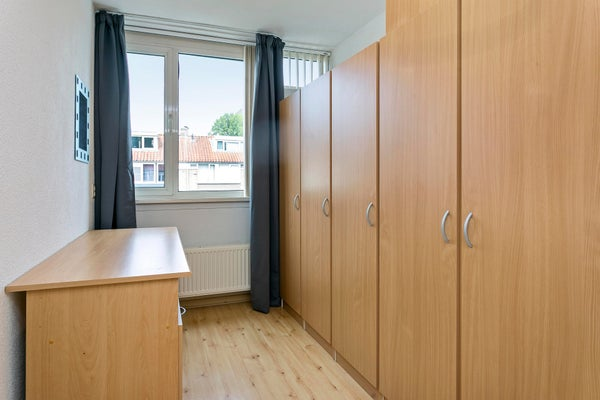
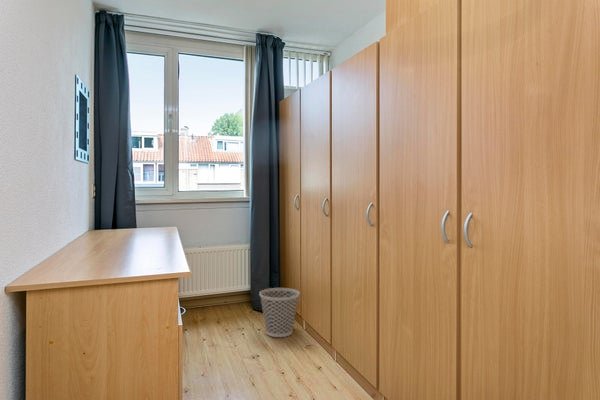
+ wastebasket [258,287,301,338]
